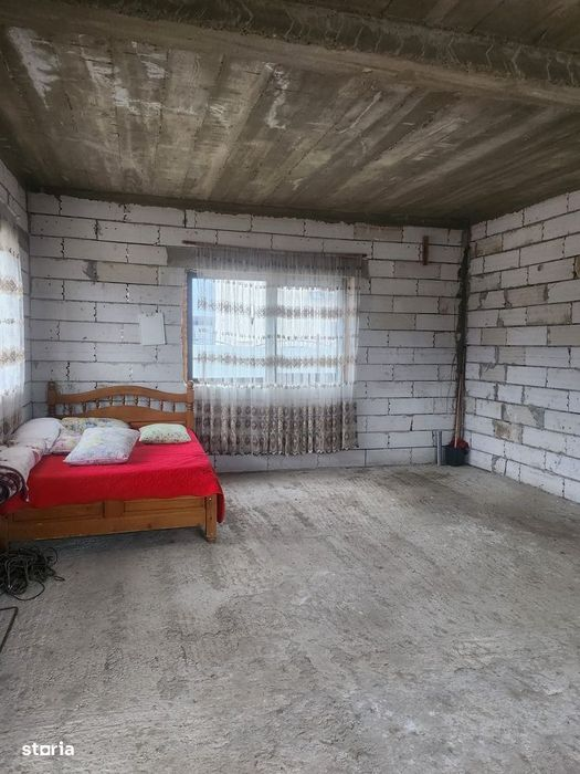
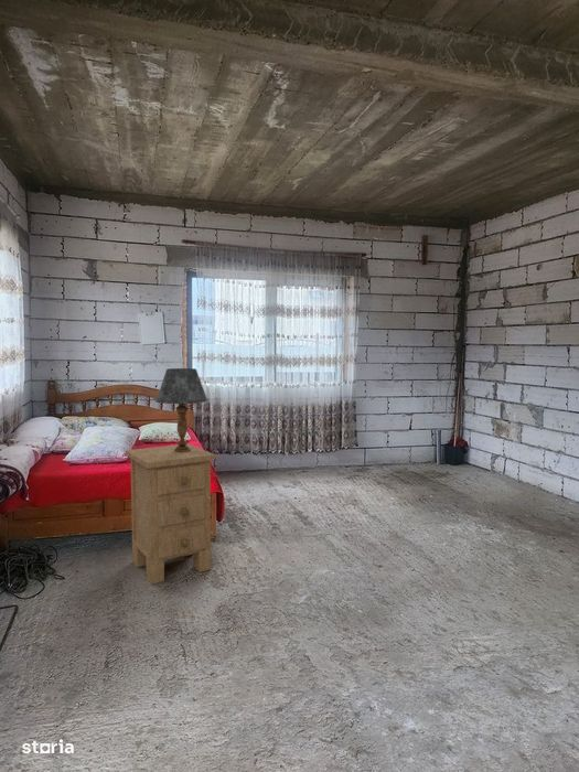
+ table lamp [154,367,208,452]
+ nightstand [125,442,216,586]
